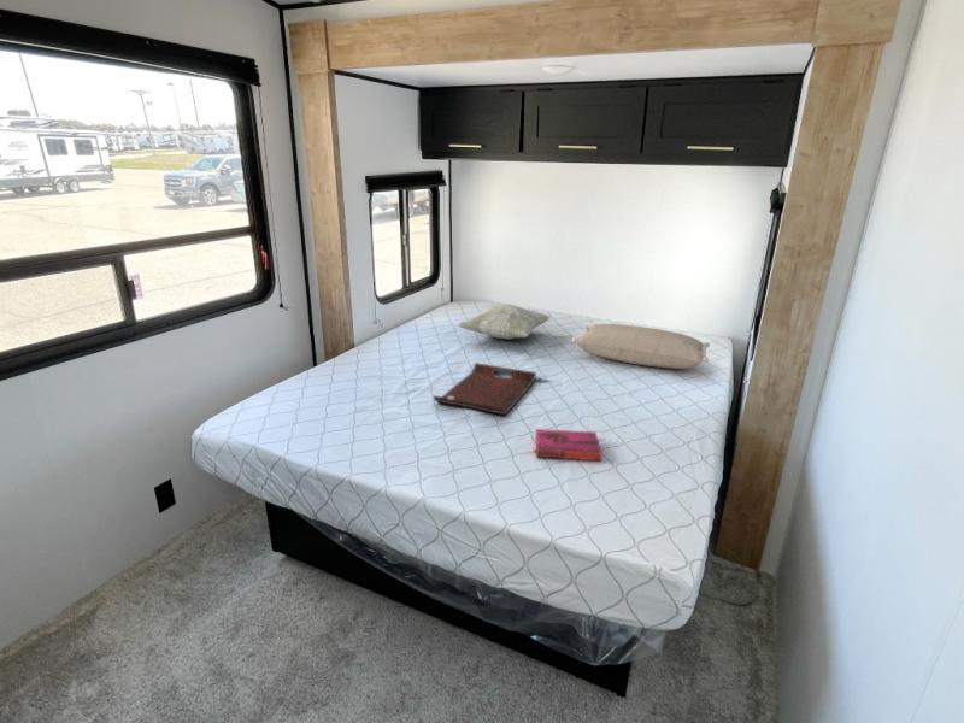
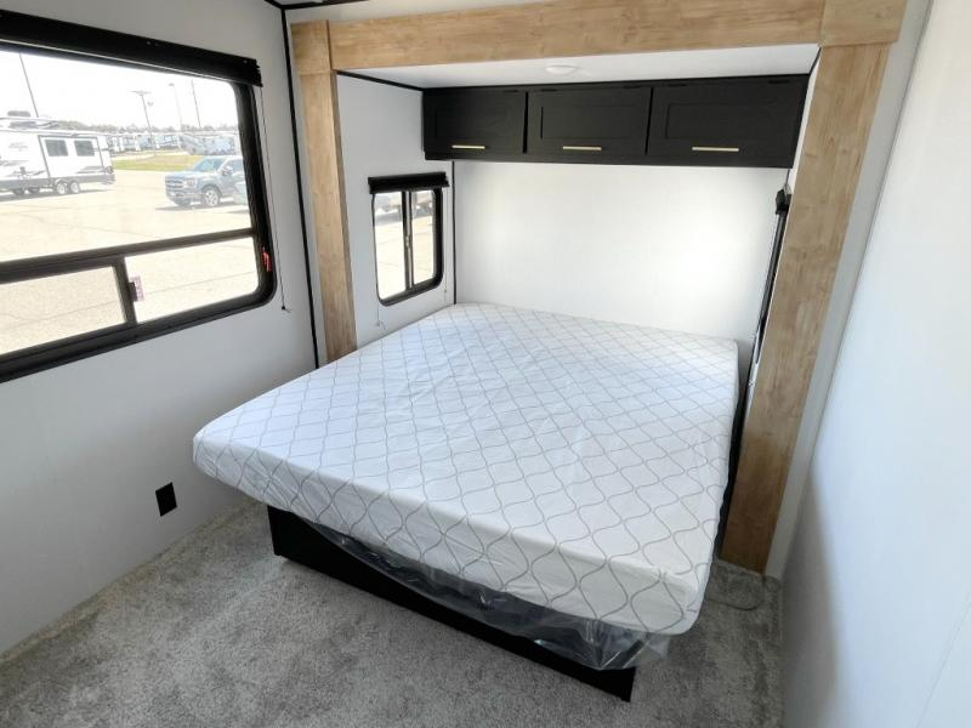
- decorative pillow [457,304,552,341]
- serving tray [433,362,537,416]
- hardback book [535,428,602,462]
- pillow [571,323,711,370]
